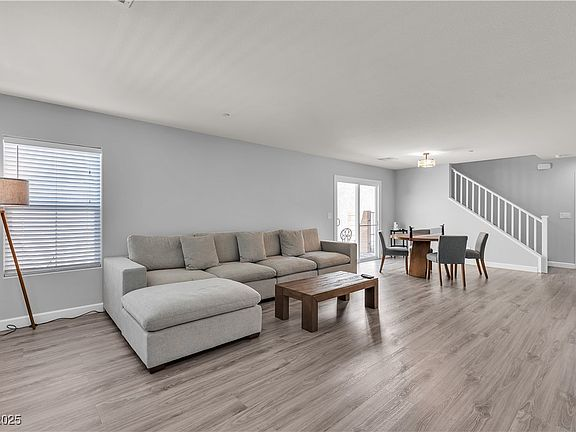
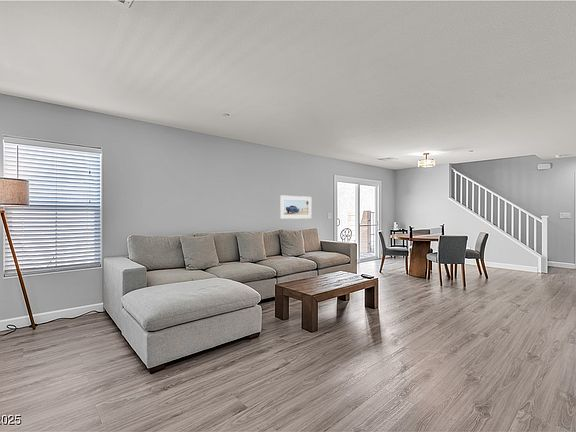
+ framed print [279,194,312,220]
